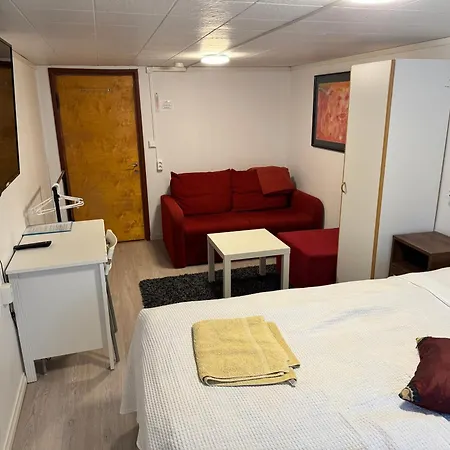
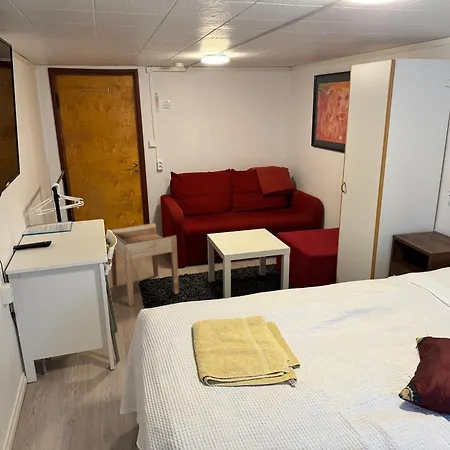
+ side table [109,222,180,307]
